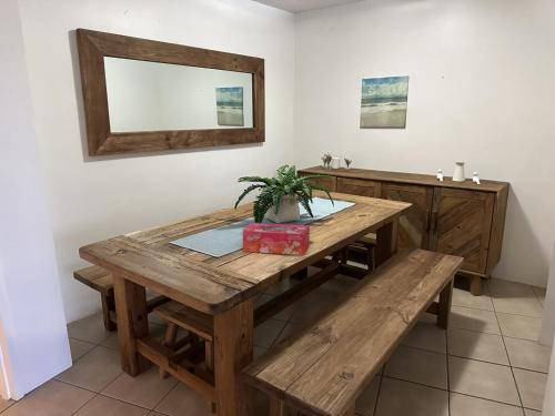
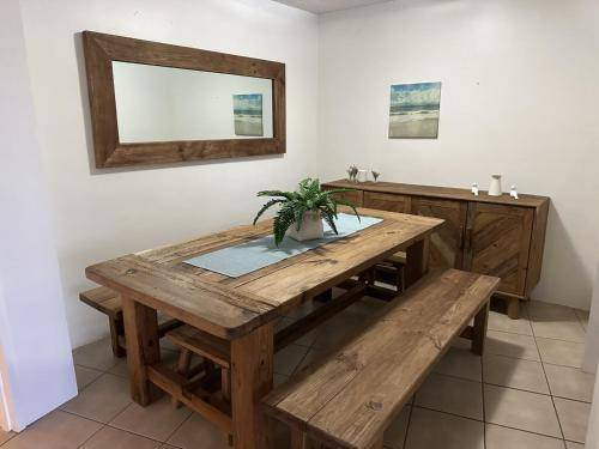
- tissue box [242,222,311,256]
